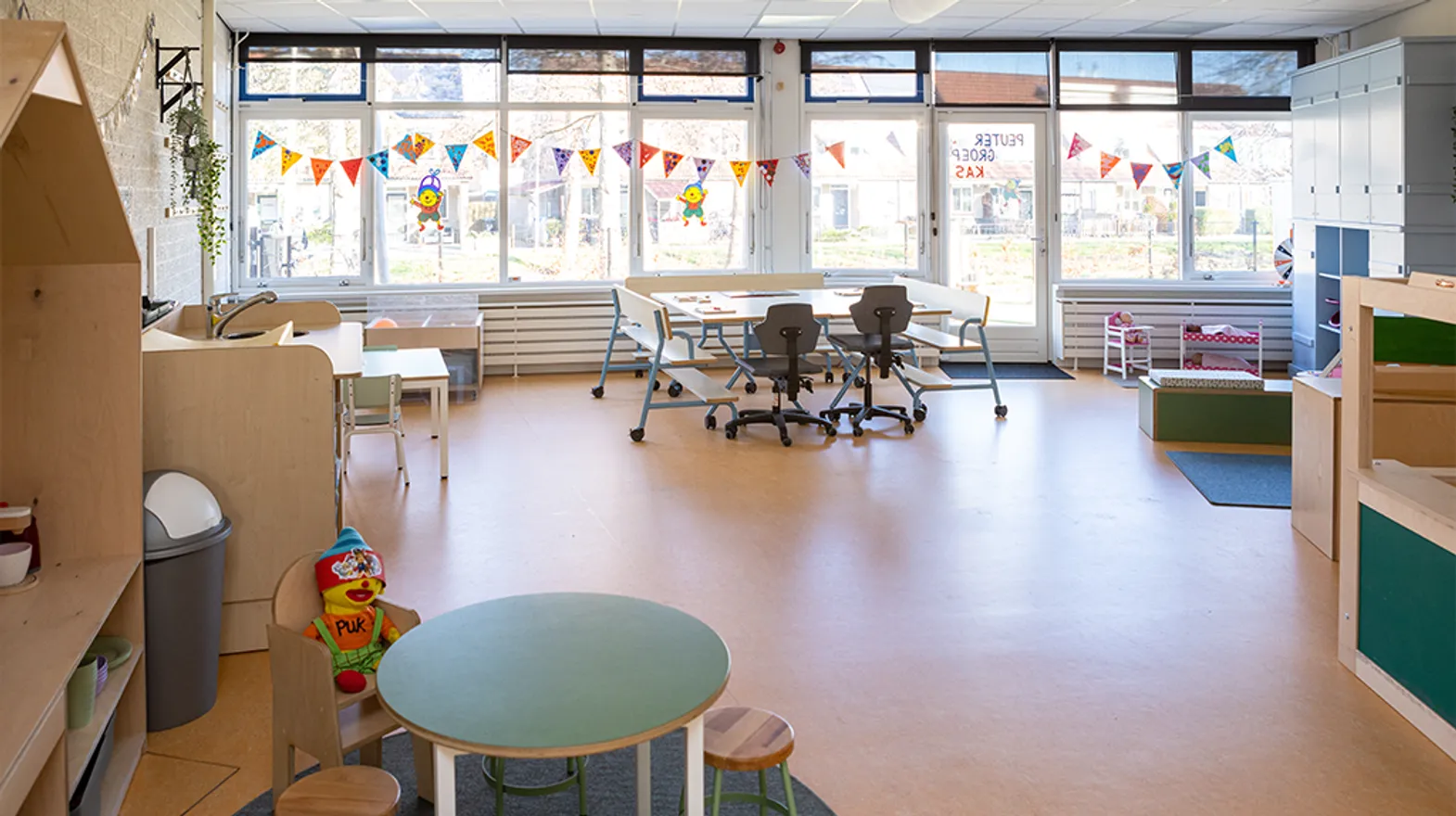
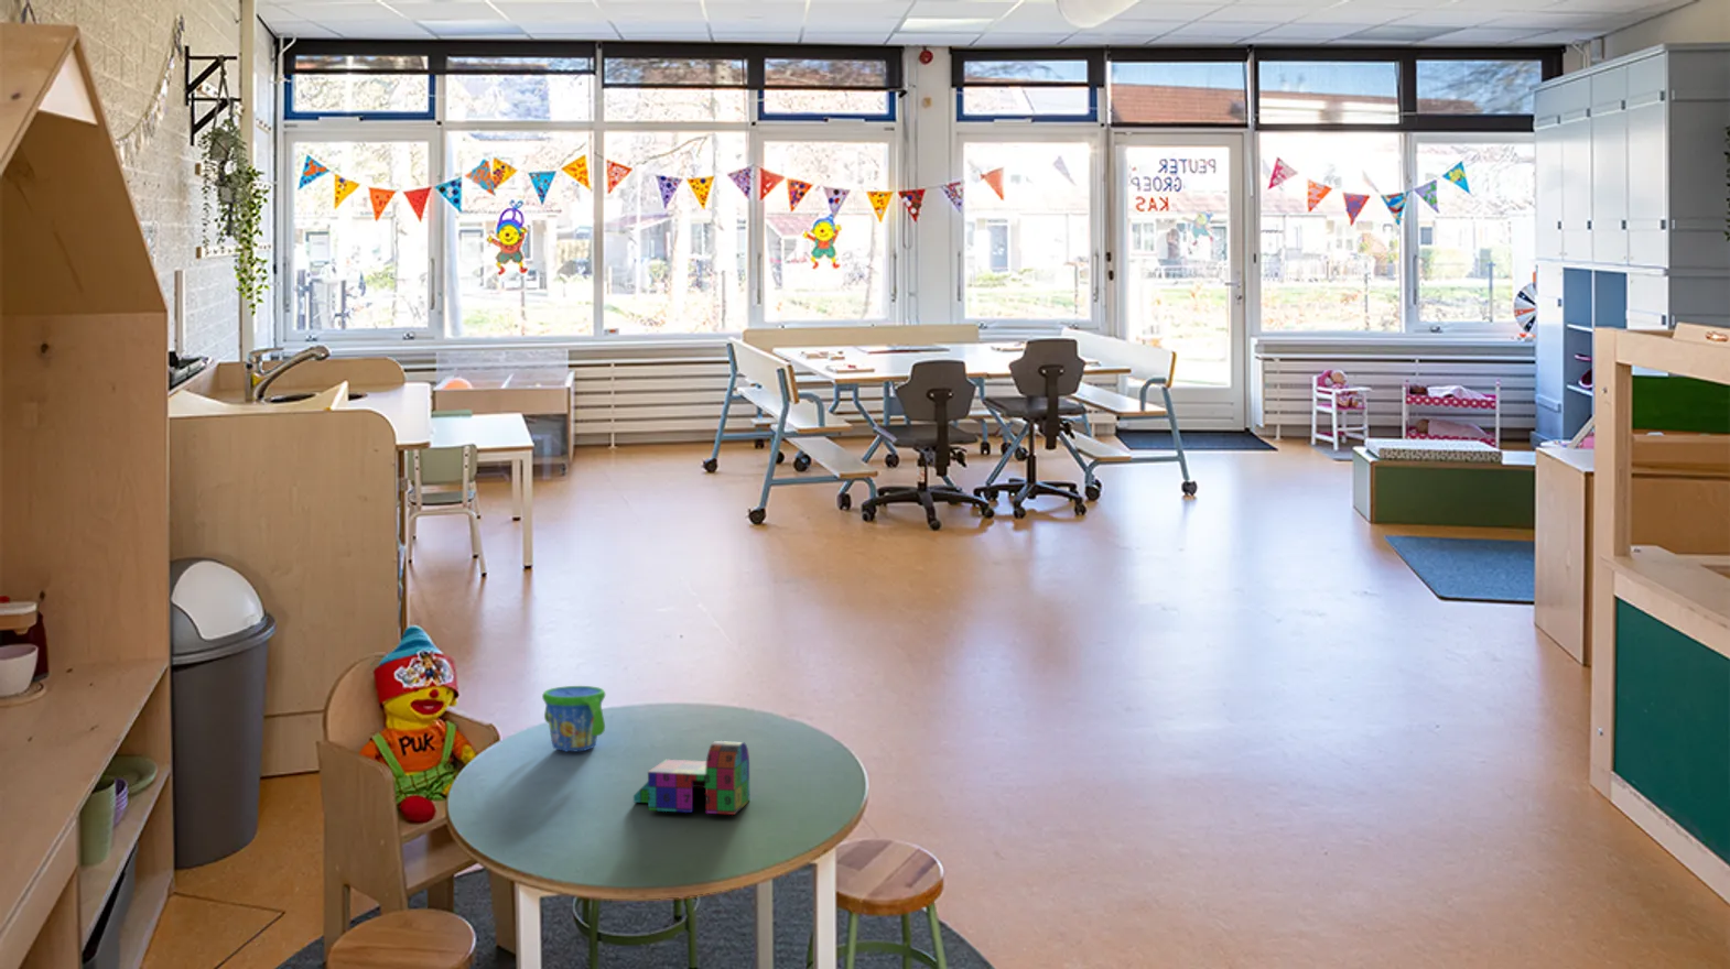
+ snack cup [541,685,606,753]
+ toy block set [632,740,751,816]
